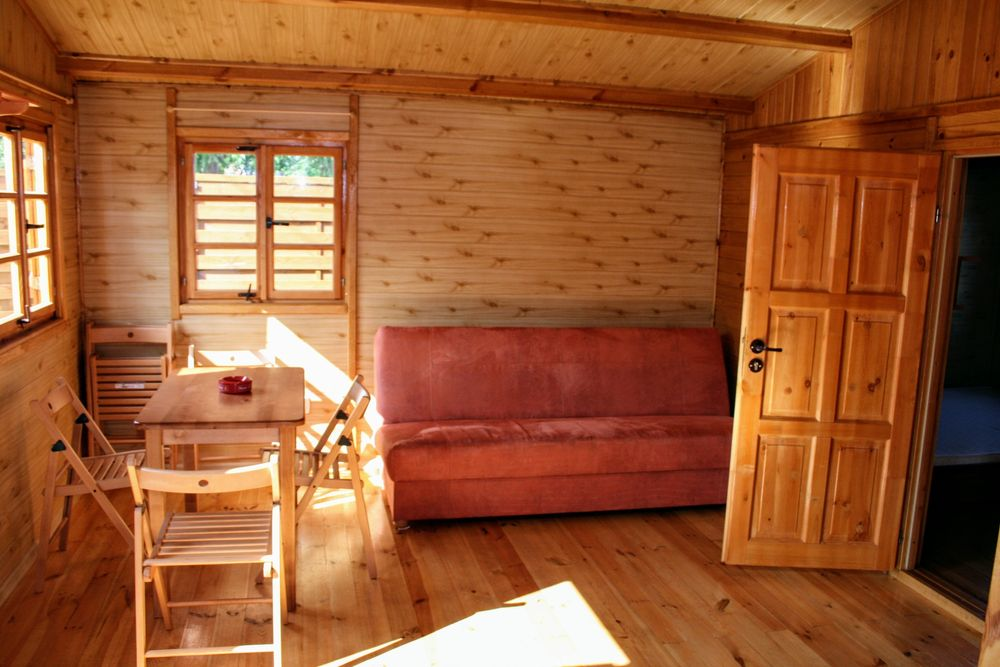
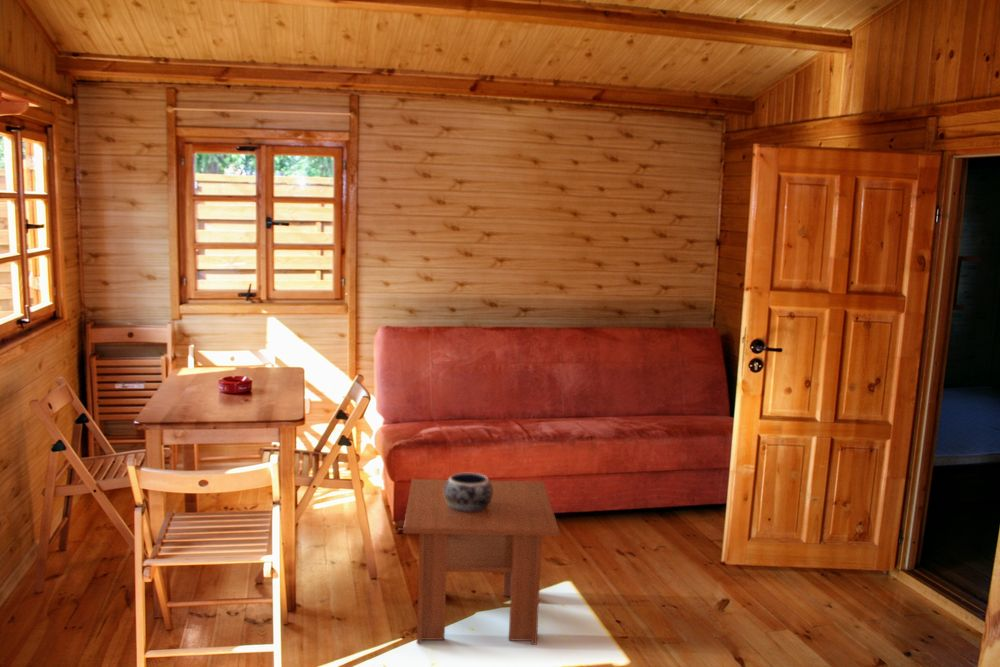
+ coffee table [402,478,560,646]
+ decorative bowl [444,472,493,512]
